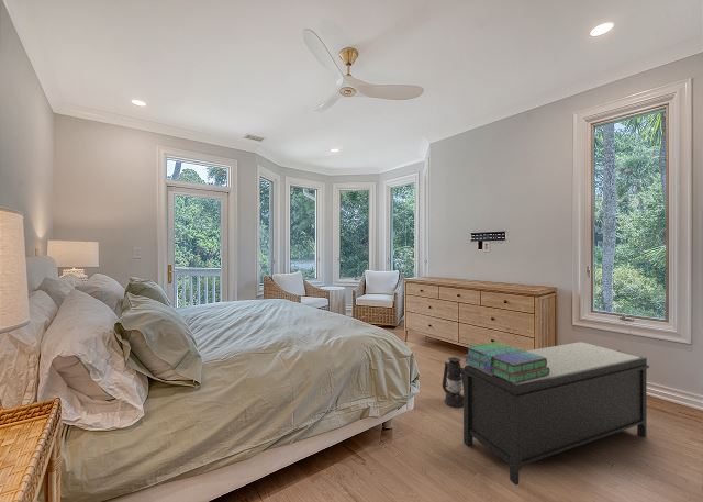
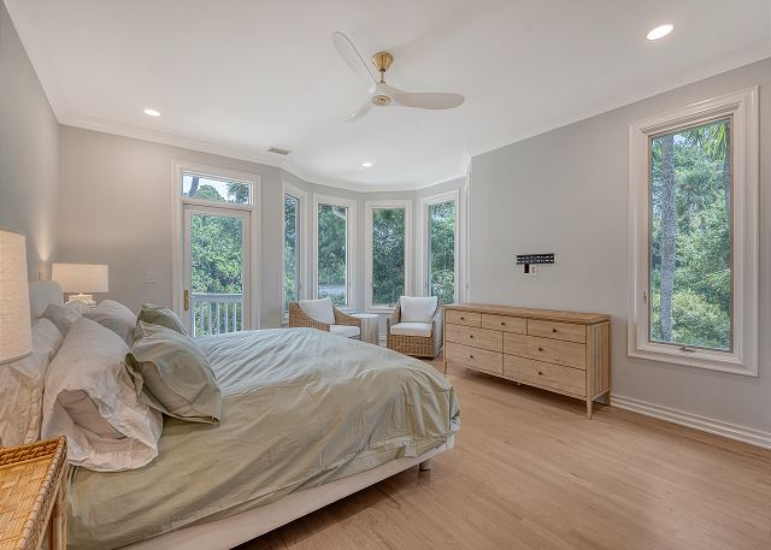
- stack of books [462,341,550,383]
- lantern [442,356,465,409]
- bench [461,341,650,486]
